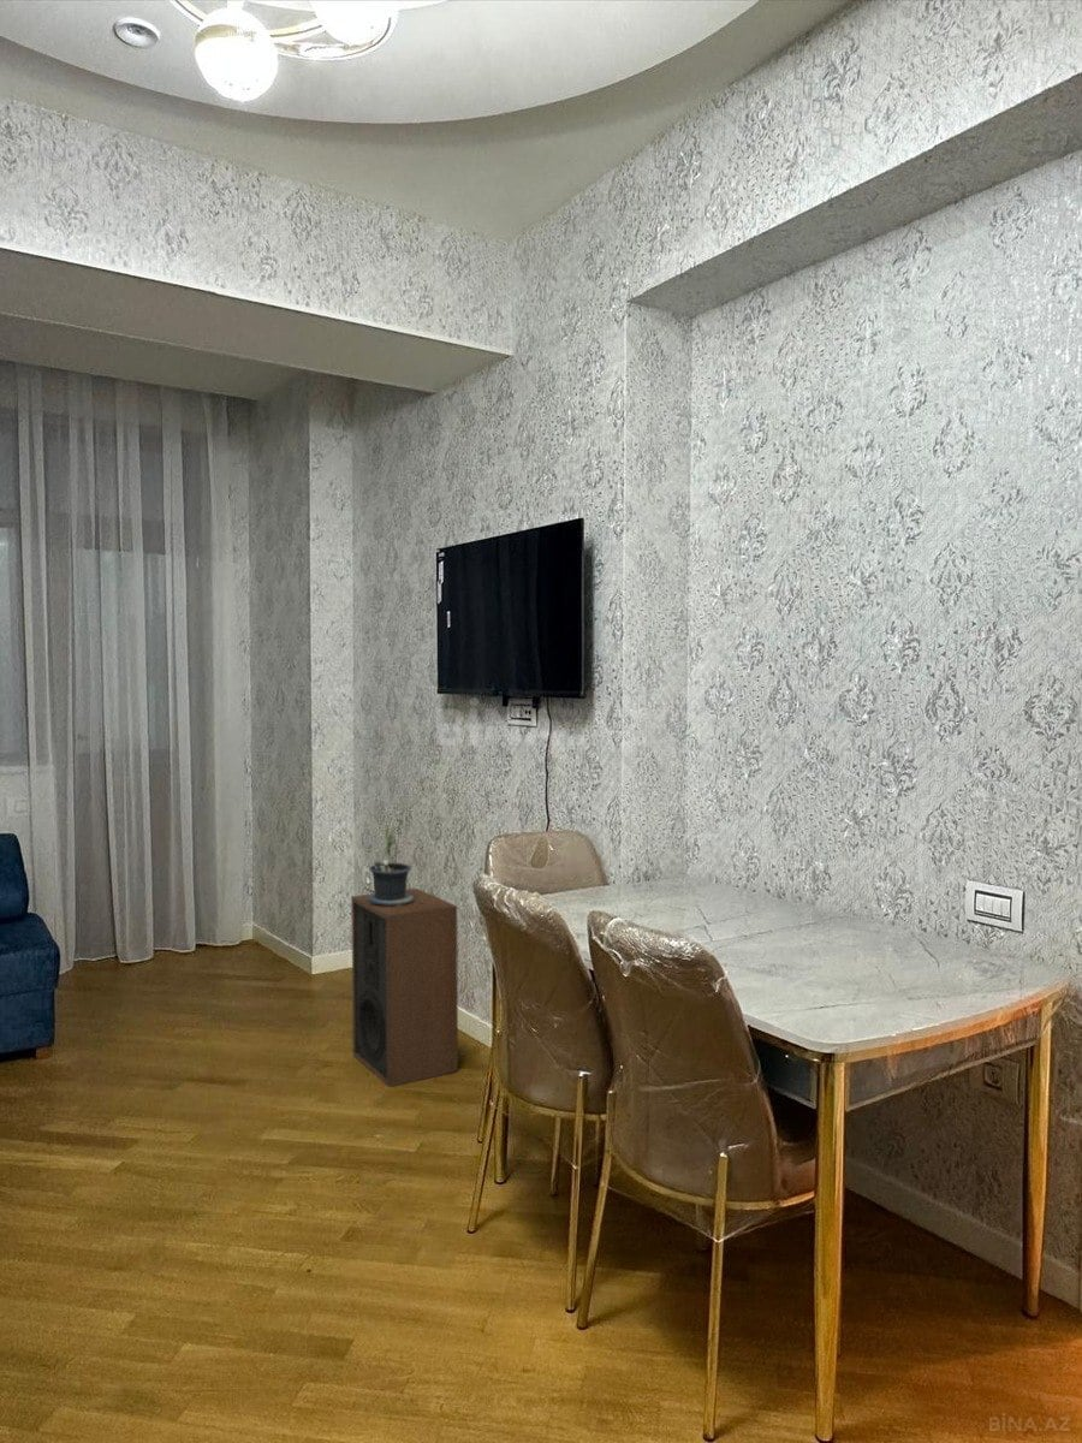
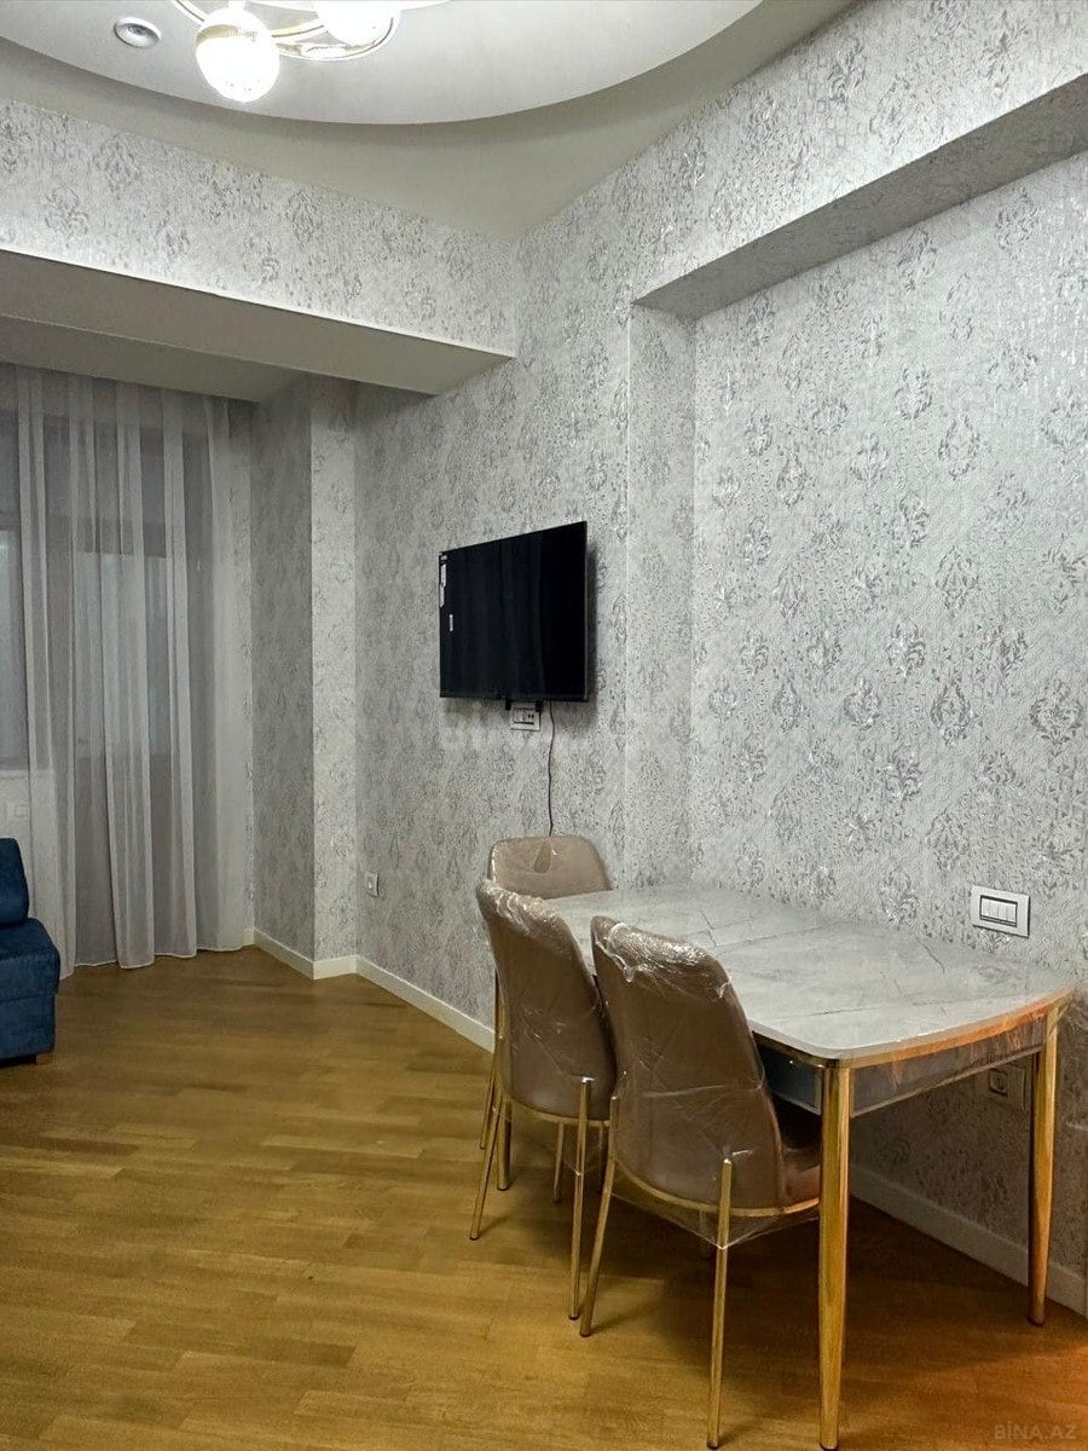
- speaker [350,887,459,1088]
- potted plant [367,818,424,907]
